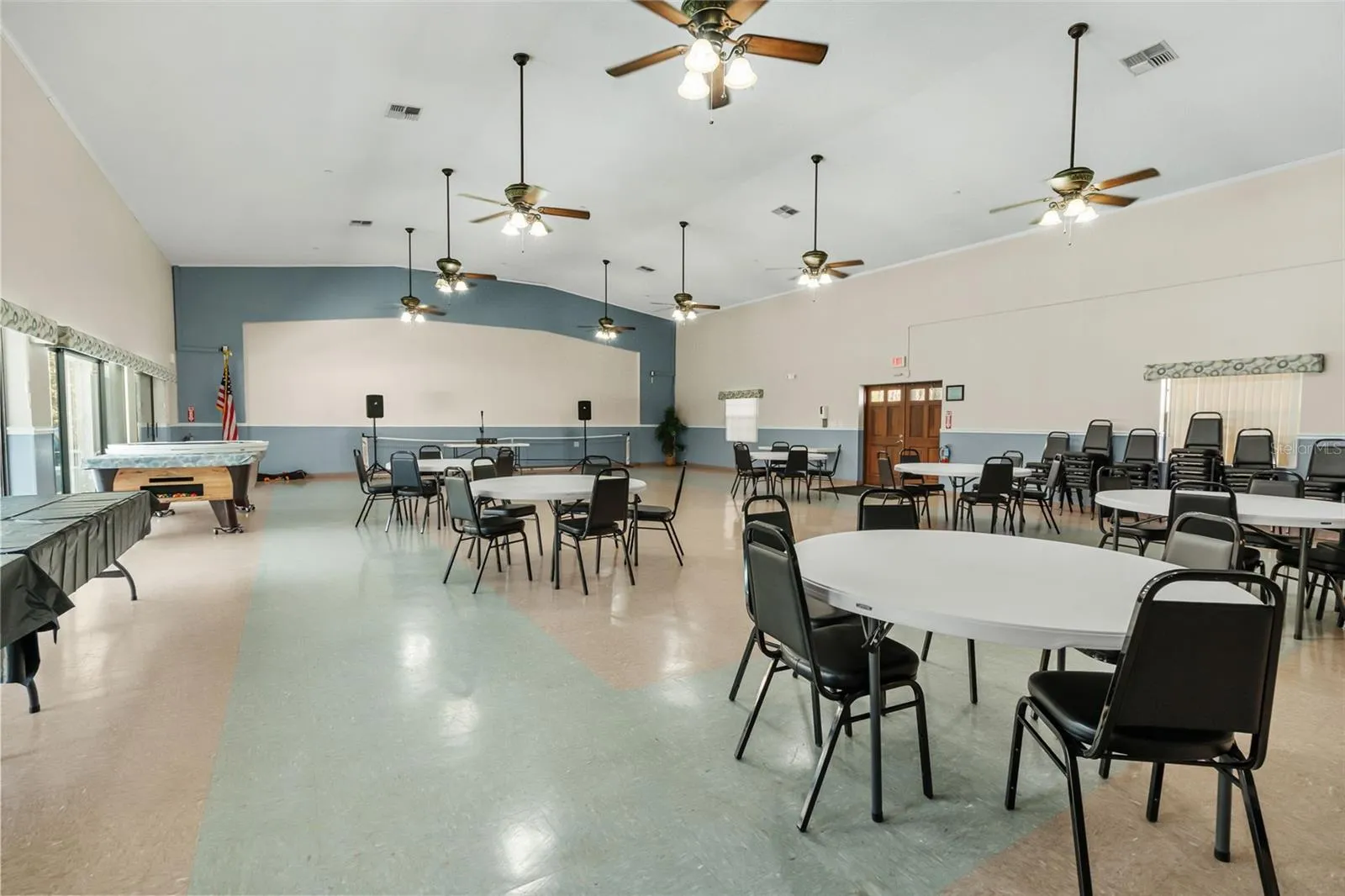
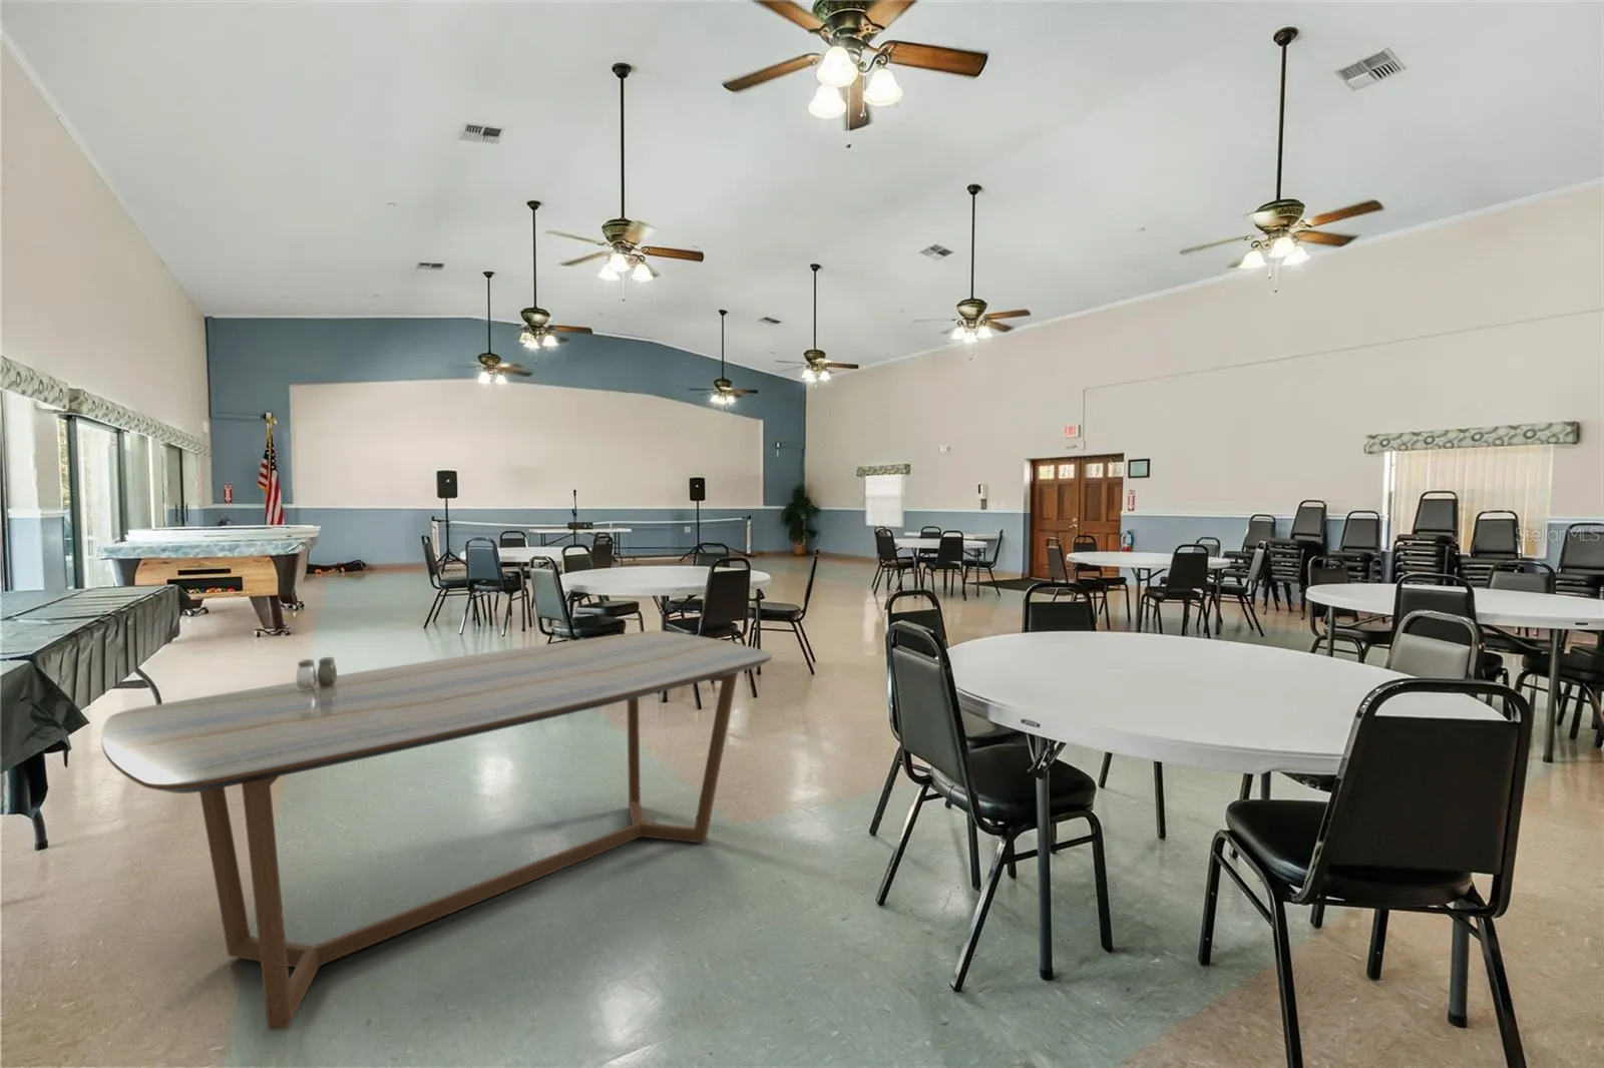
+ salt and pepper shaker [296,657,337,690]
+ dining table [100,631,773,1032]
